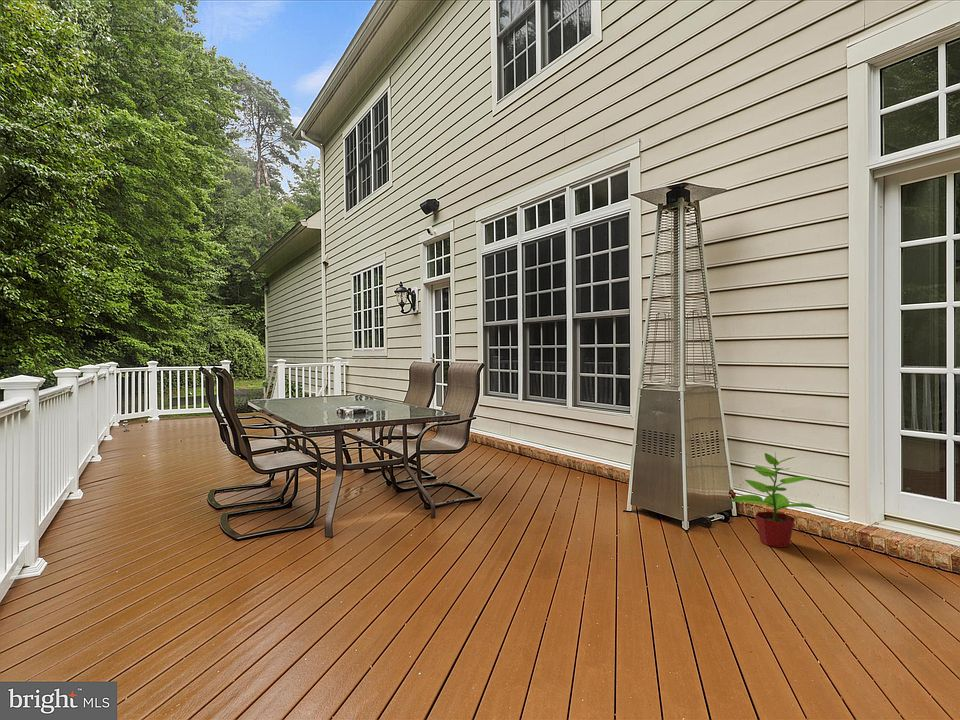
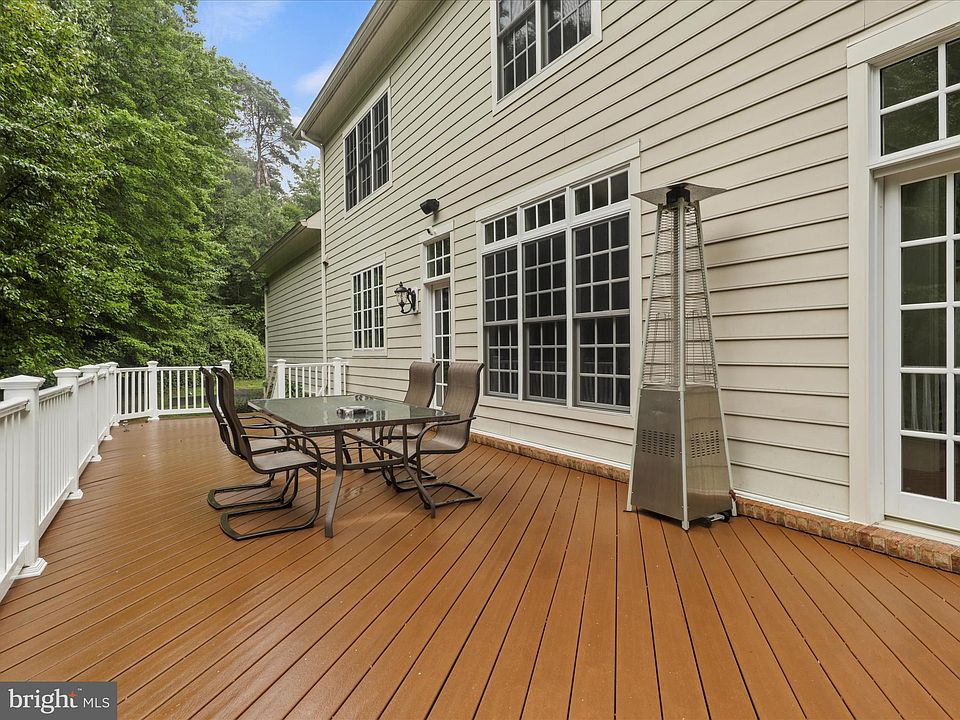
- potted plant [730,452,816,548]
